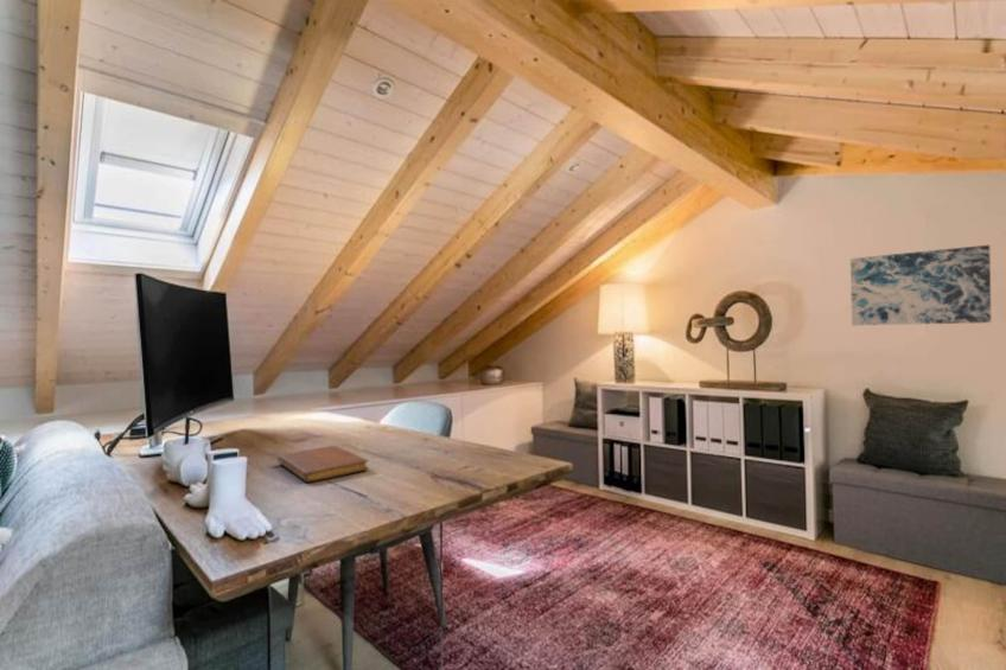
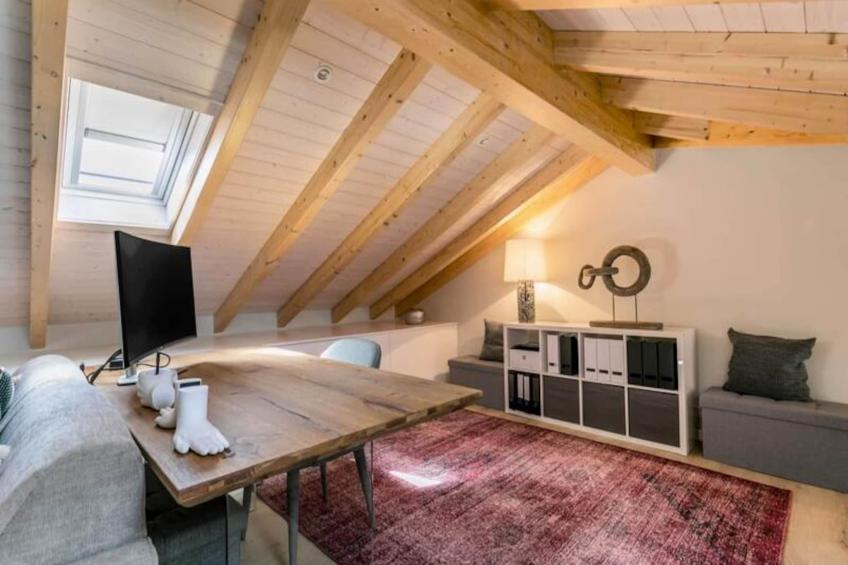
- notebook [276,445,369,484]
- wall art [849,244,992,326]
